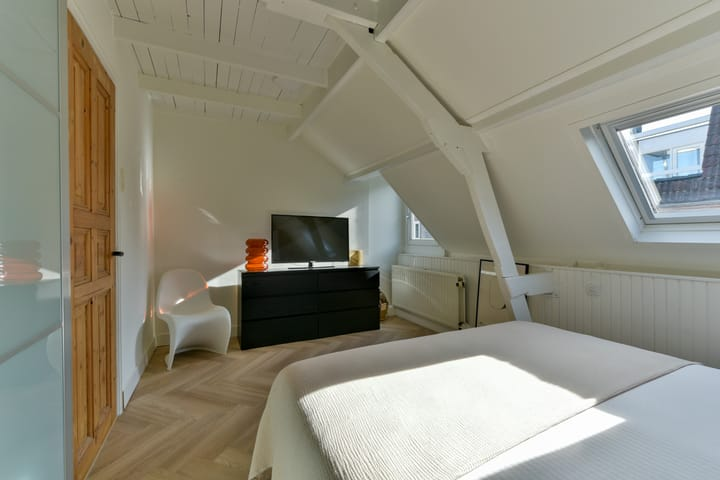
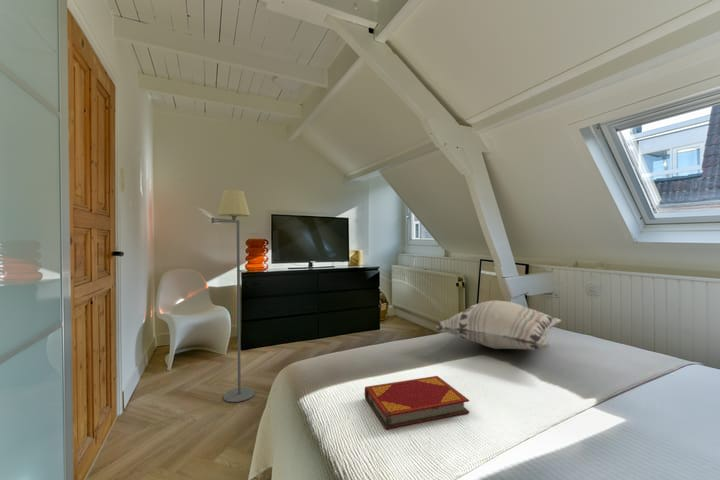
+ hardback book [364,375,470,430]
+ decorative pillow [433,299,563,350]
+ floor lamp [210,189,256,403]
